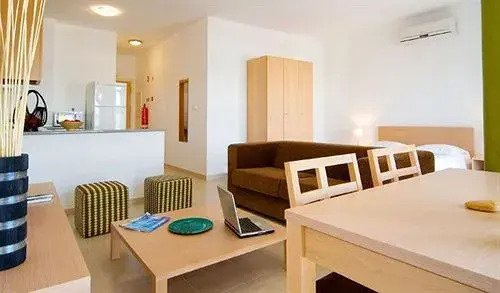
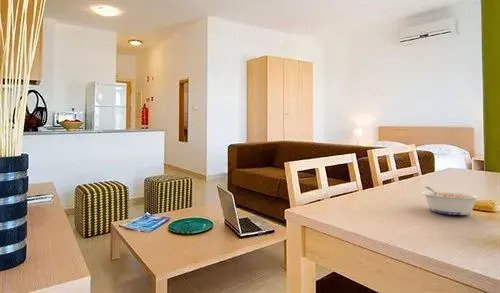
+ legume [421,185,481,216]
